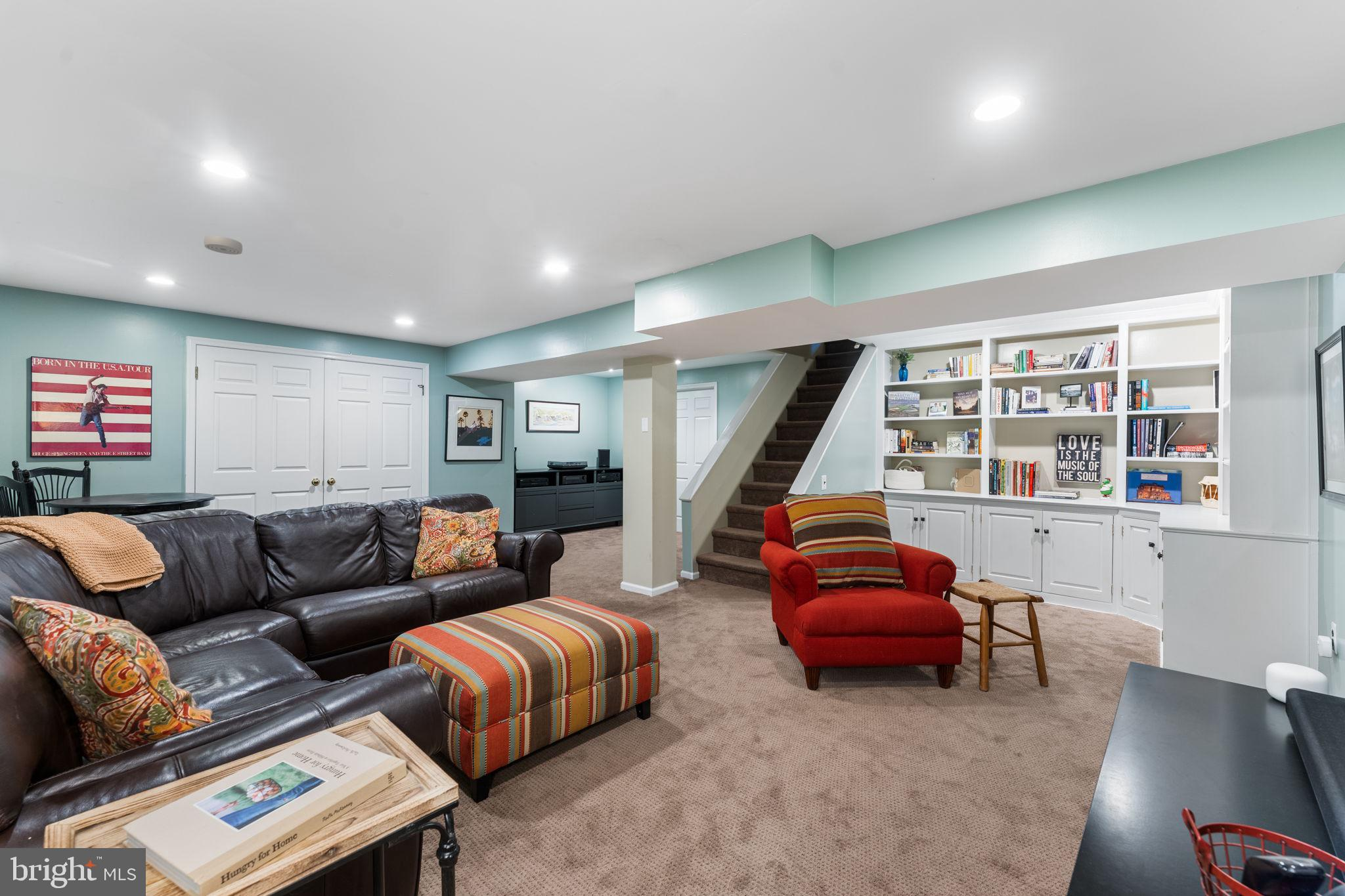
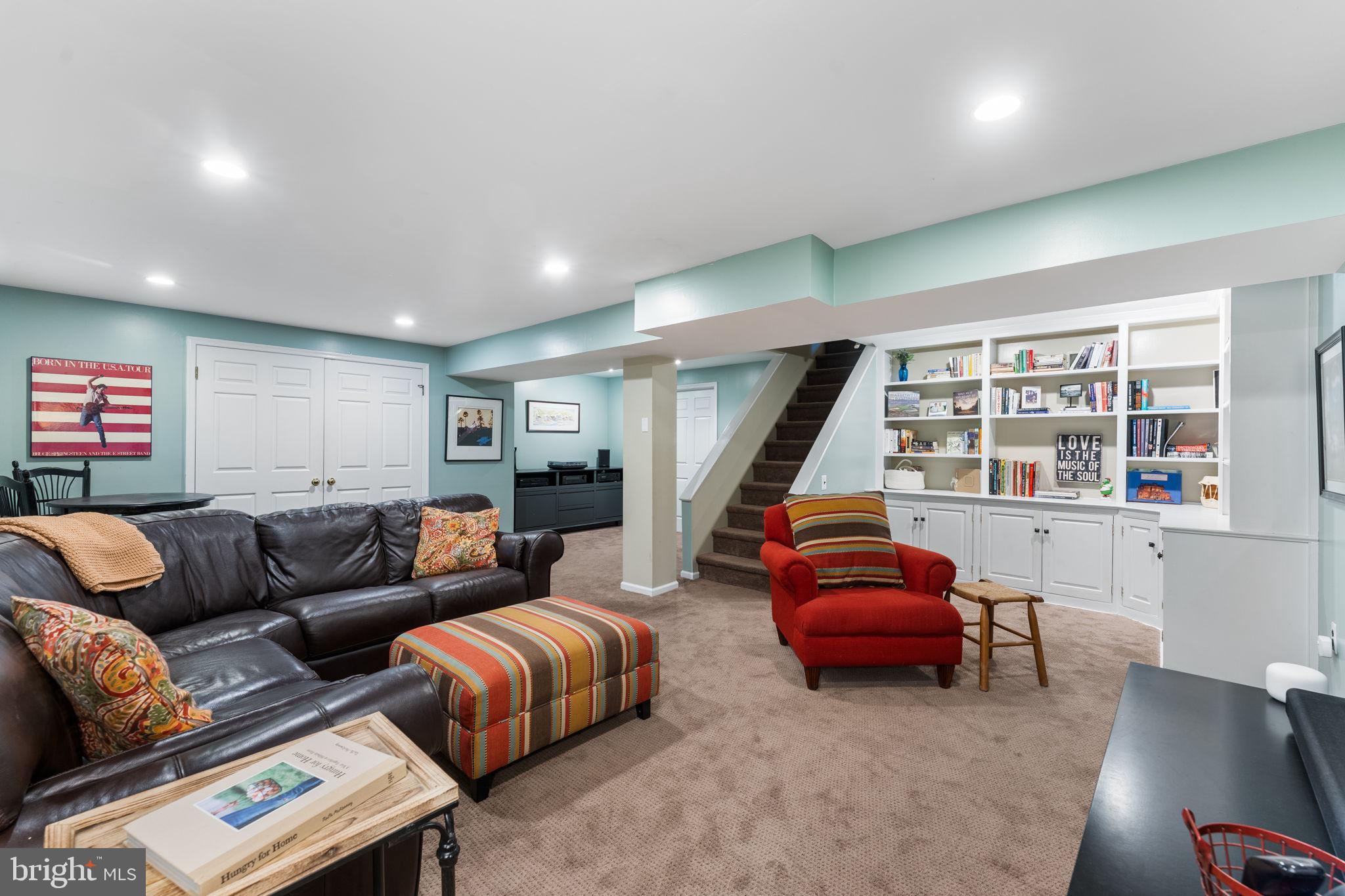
- smoke detector [204,235,243,255]
